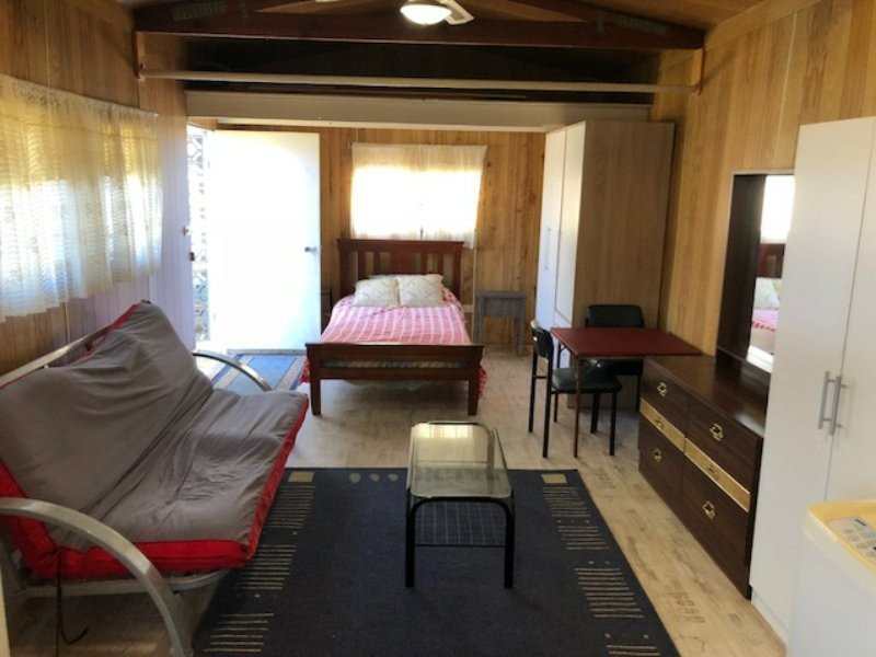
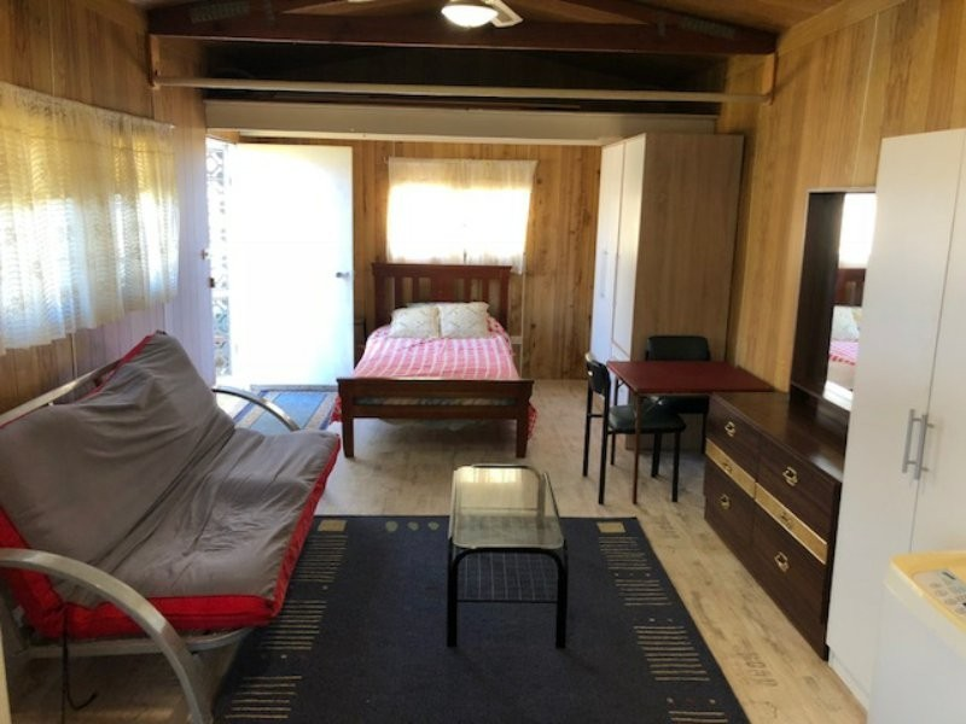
- nightstand [473,289,529,357]
